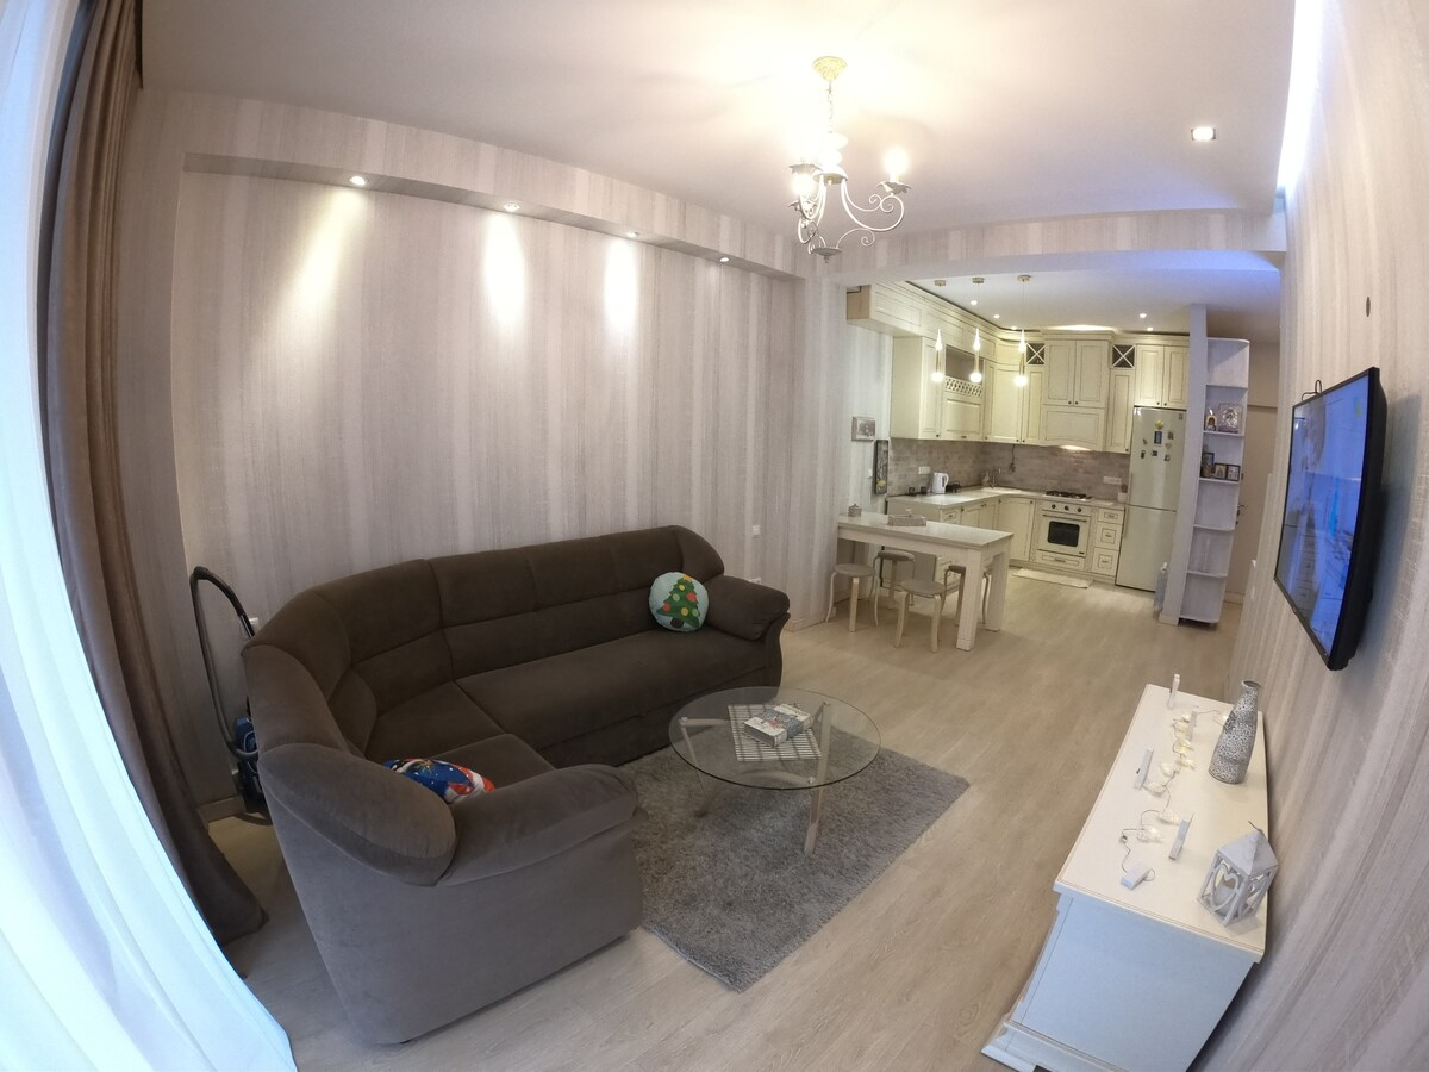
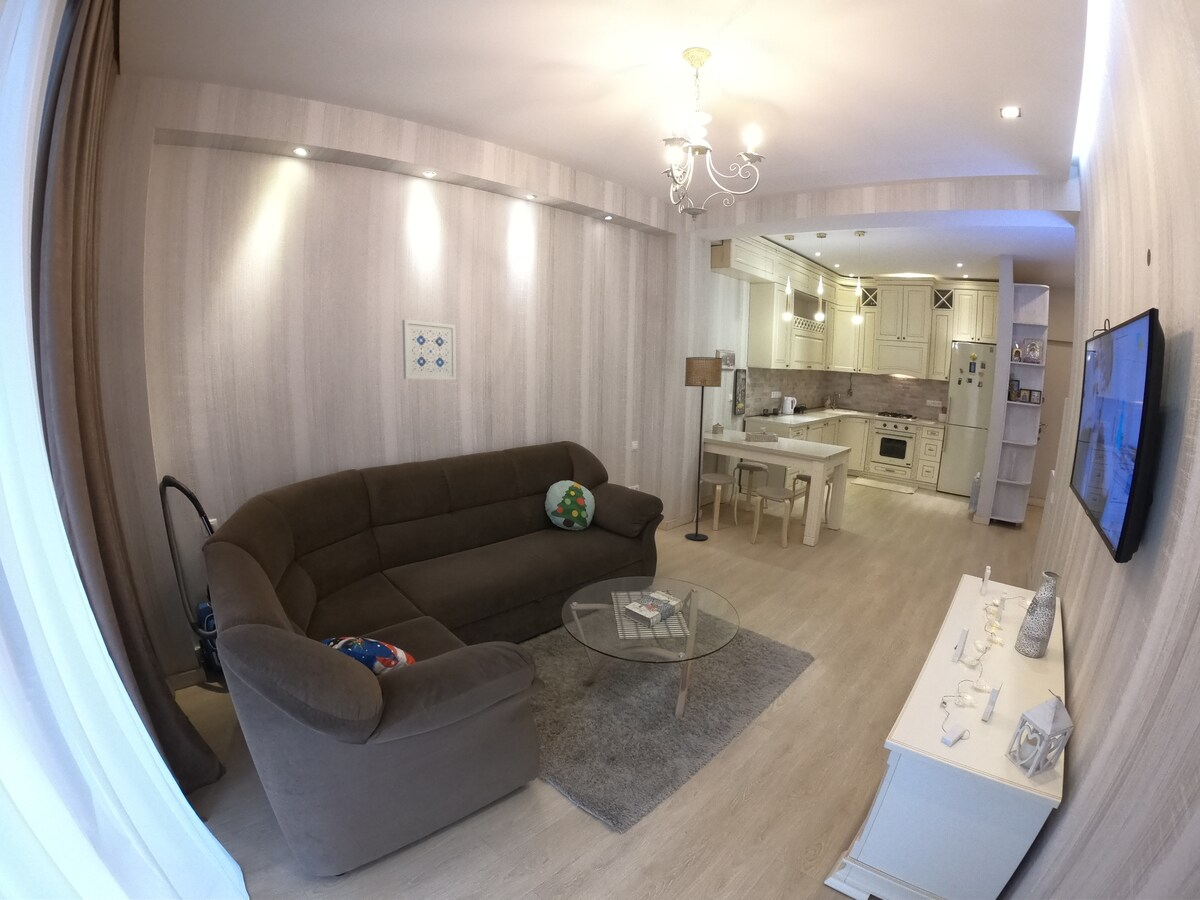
+ floor lamp [684,356,723,541]
+ wall art [401,319,457,381]
